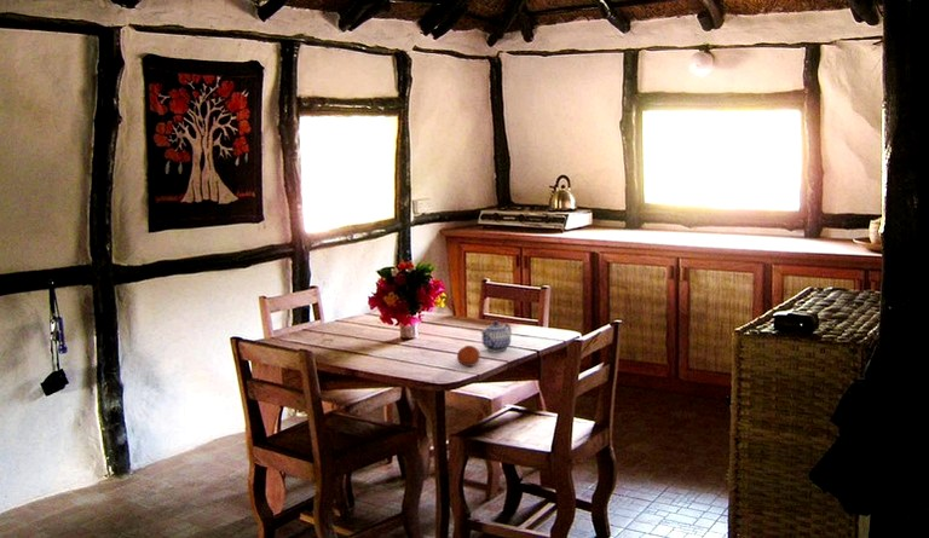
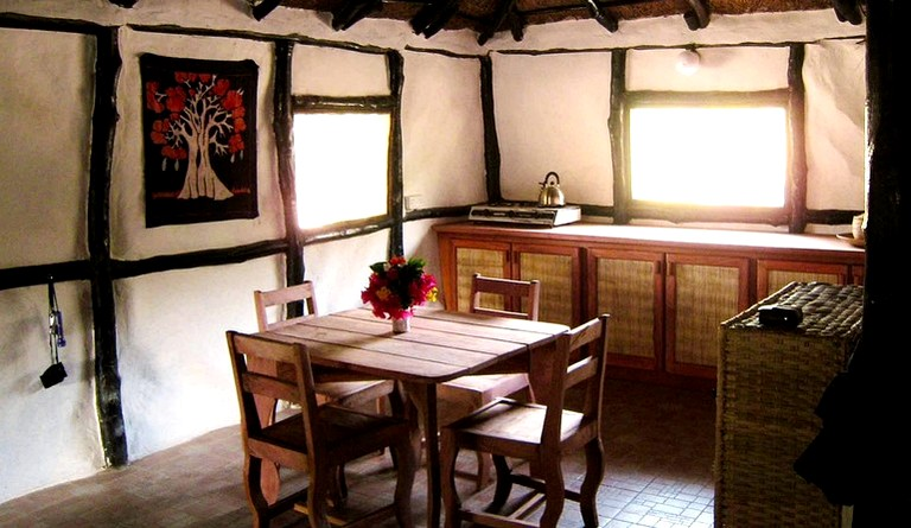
- teapot [479,320,513,352]
- fruit [456,345,481,368]
